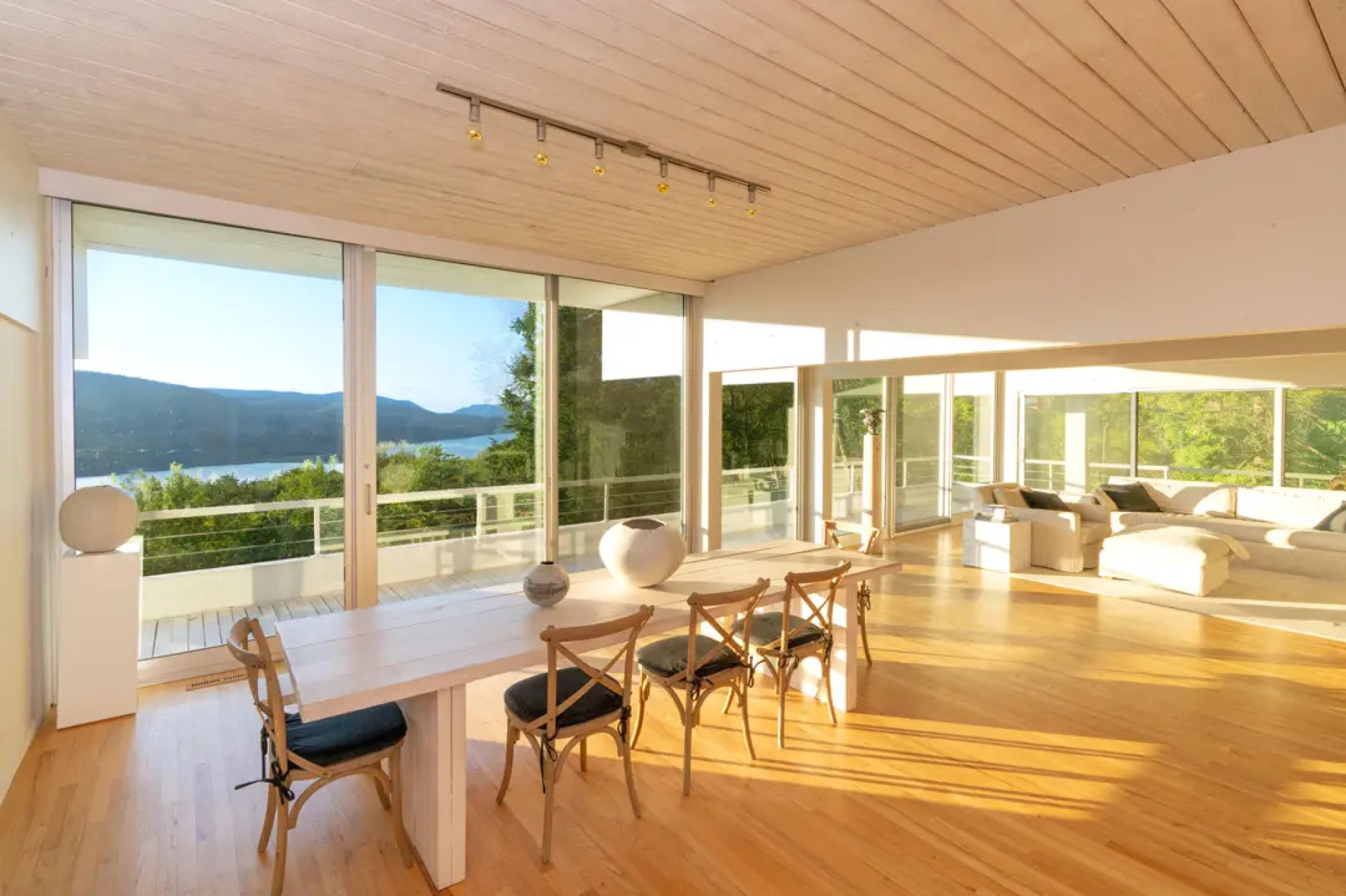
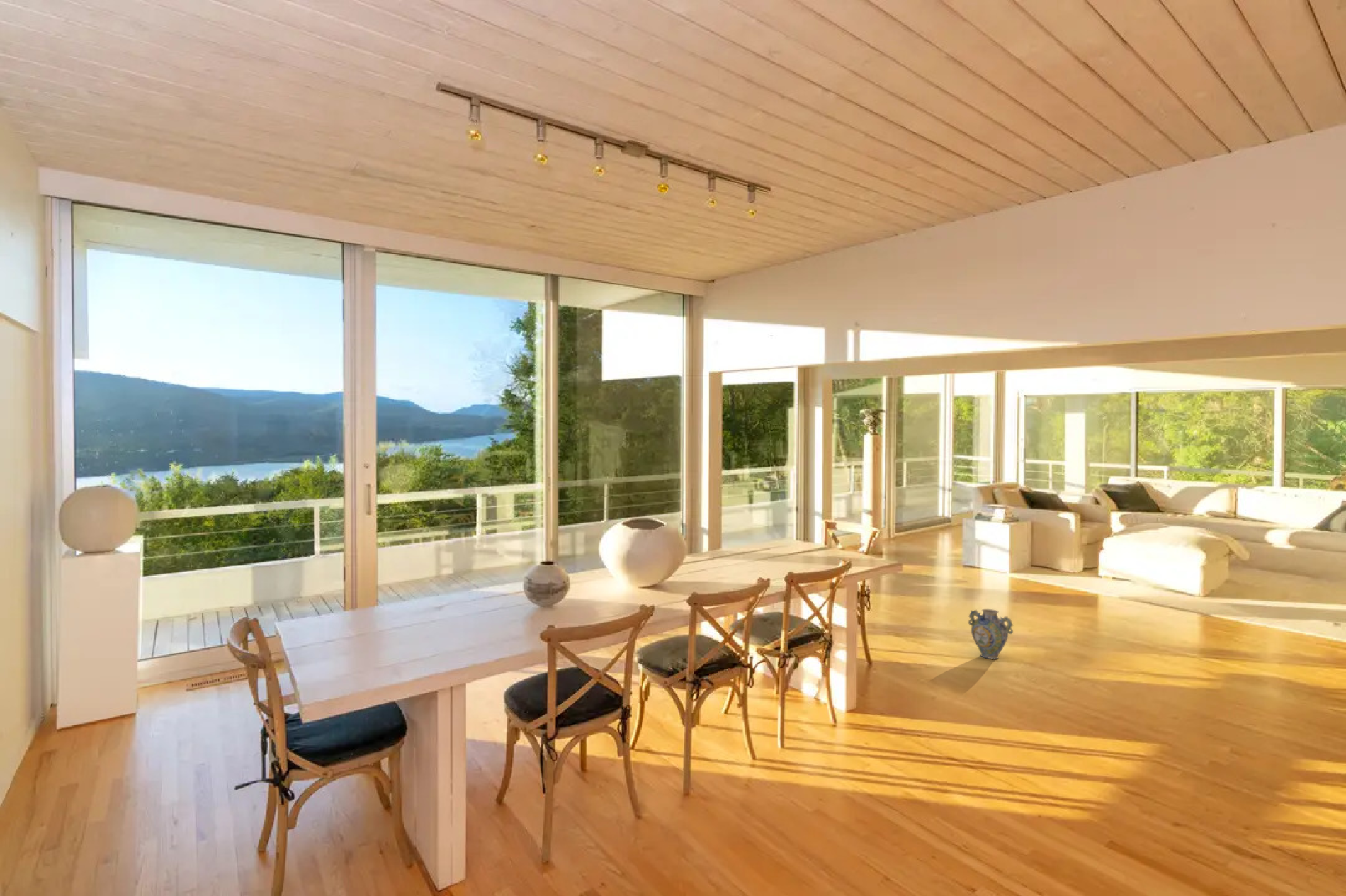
+ ceramic jug [968,608,1014,660]
